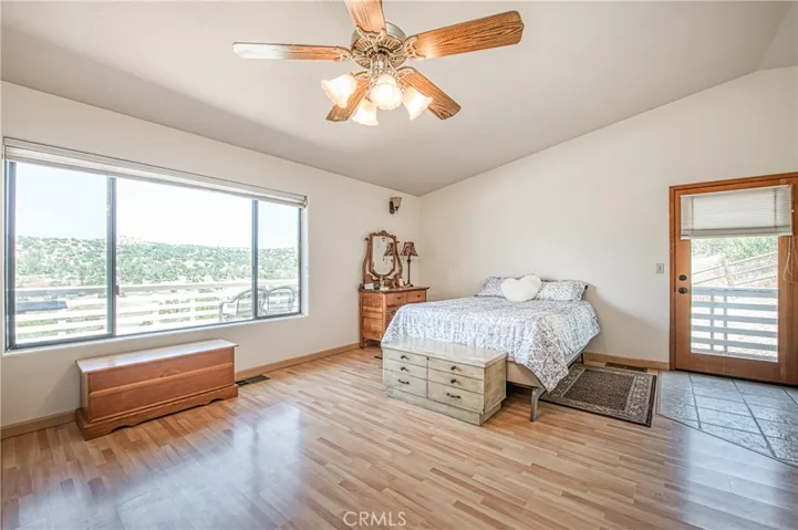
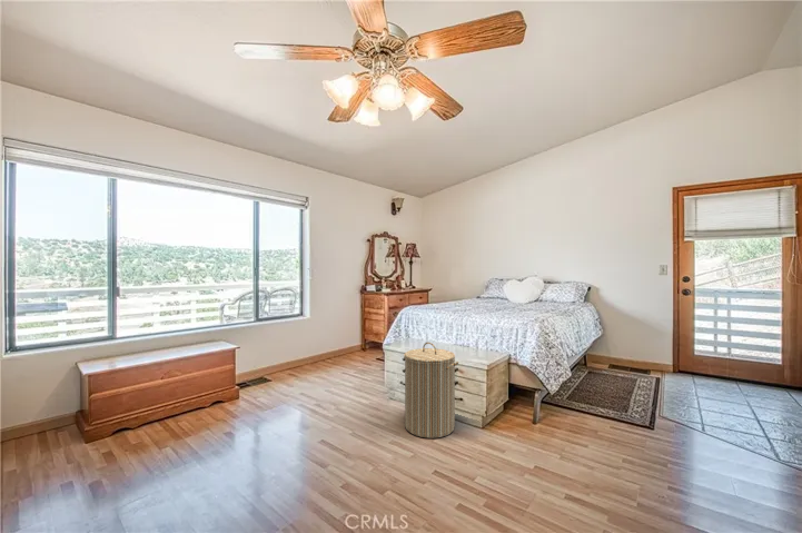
+ laundry hamper [403,342,459,440]
